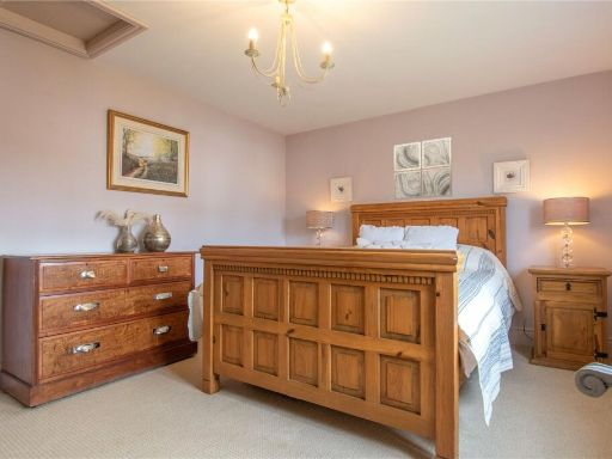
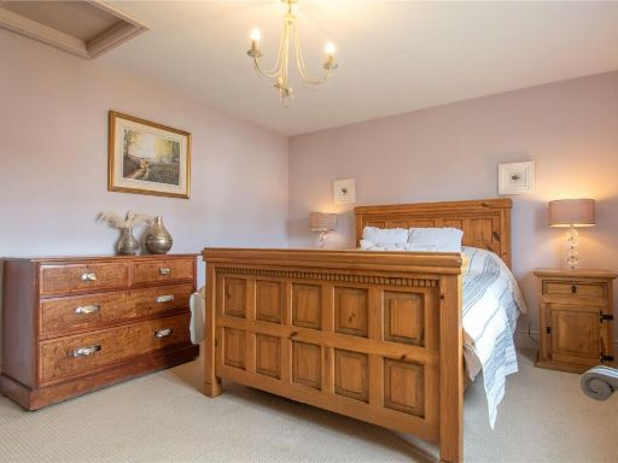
- wall art [393,136,453,201]
